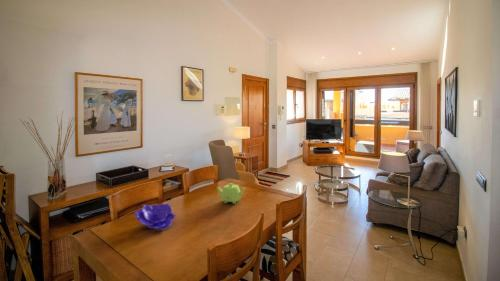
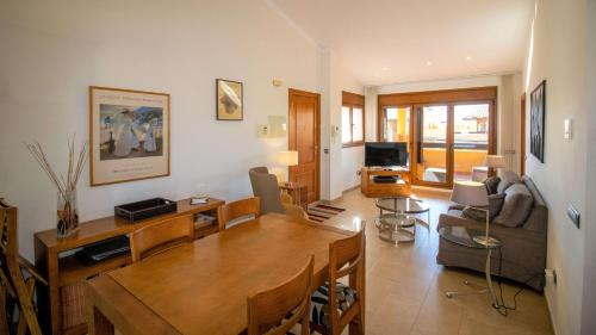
- teapot [216,182,246,205]
- decorative bowl [133,202,177,231]
